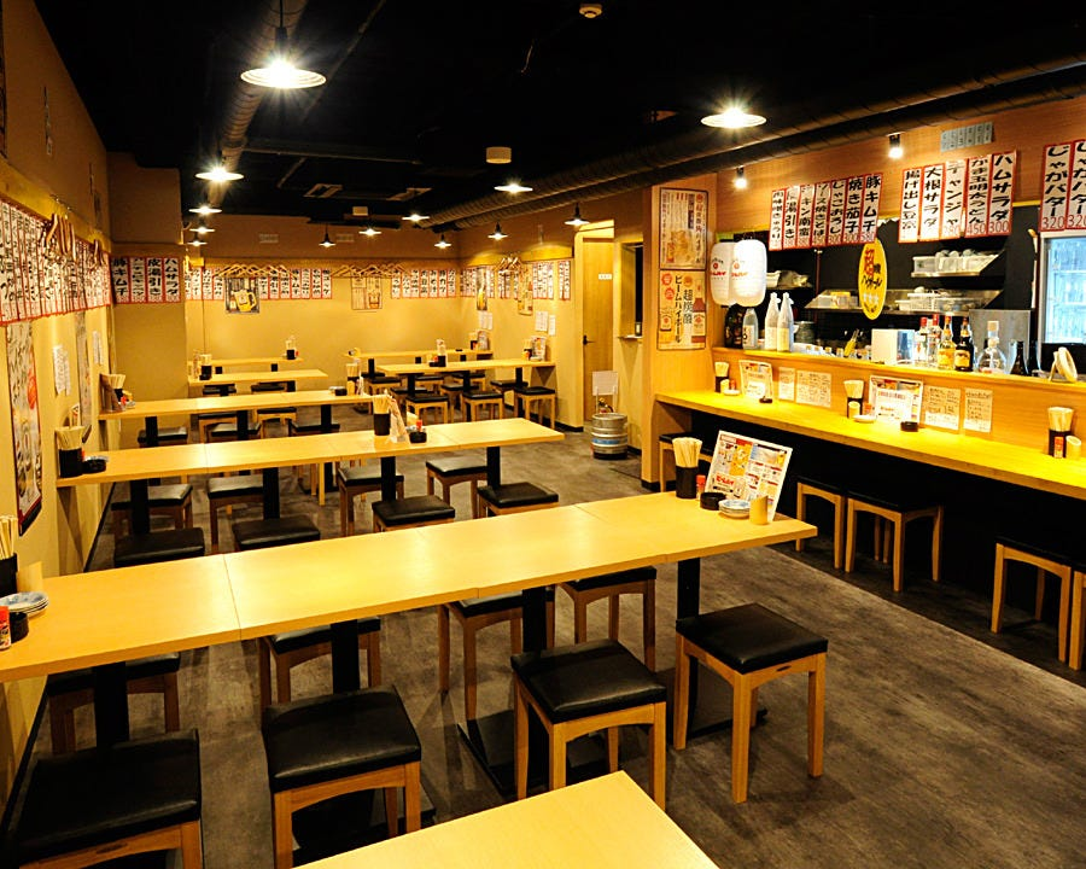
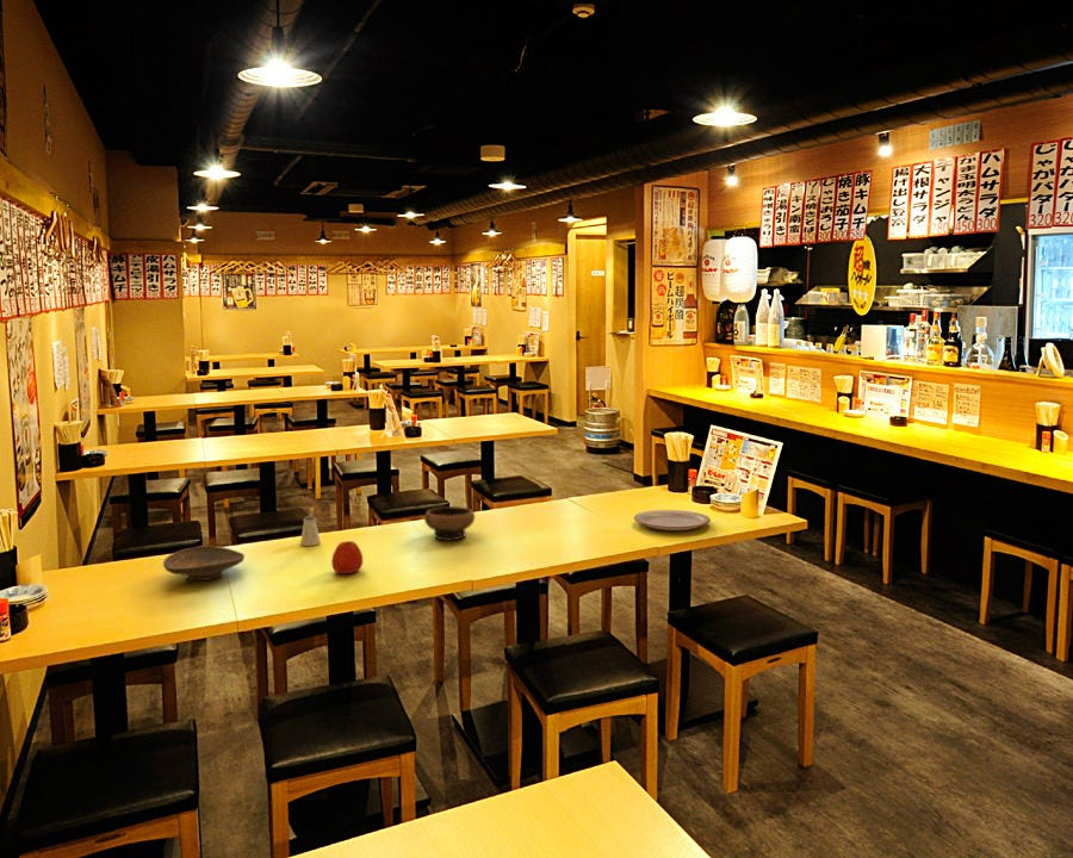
+ decorative bowl [162,545,246,582]
+ apple [330,540,364,574]
+ plate [633,509,712,531]
+ saltshaker [299,515,322,547]
+ bowl [423,505,476,542]
